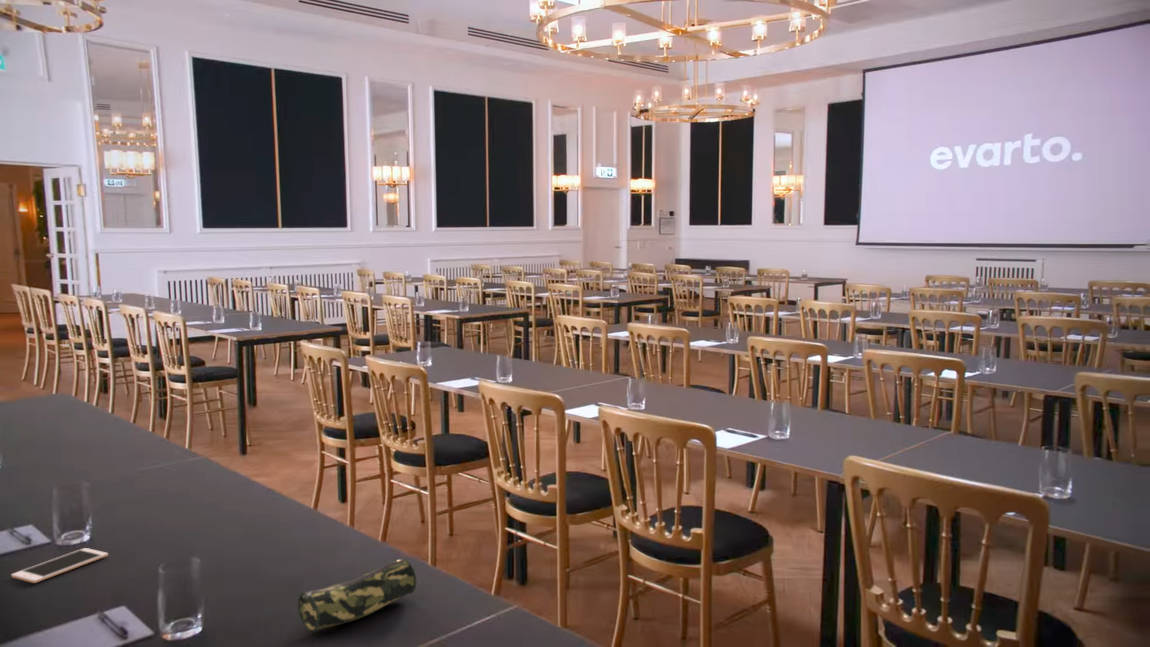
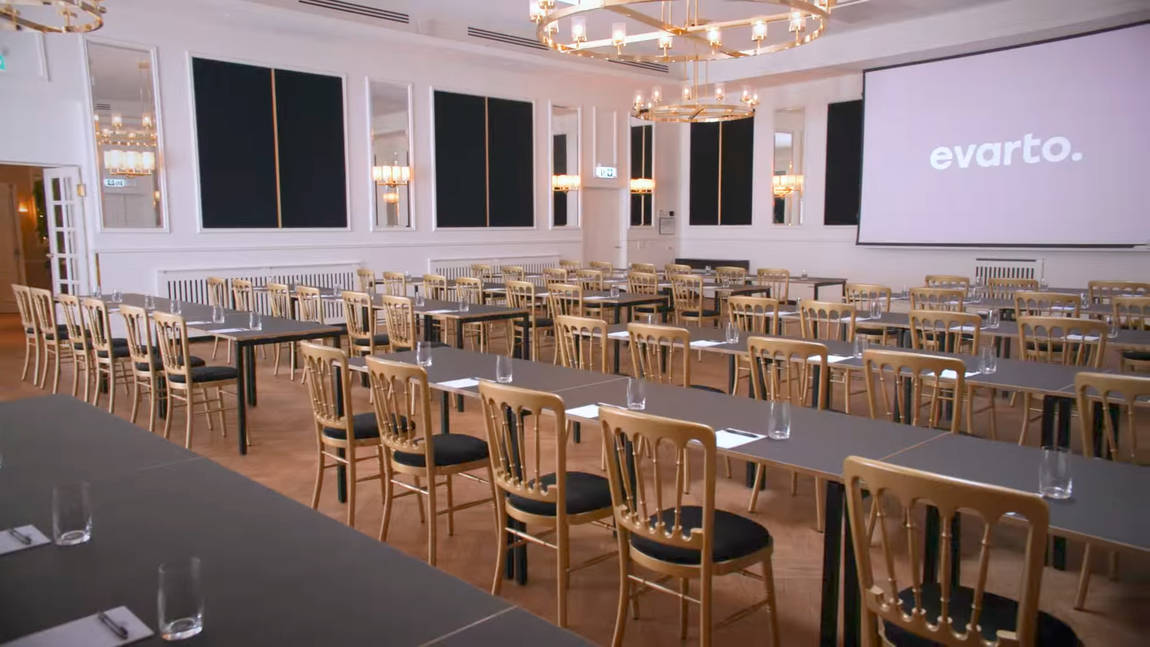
- pencil case [297,558,417,632]
- cell phone [10,547,109,584]
